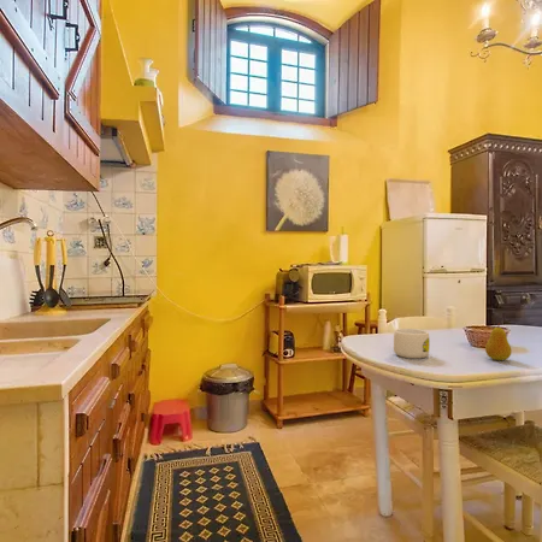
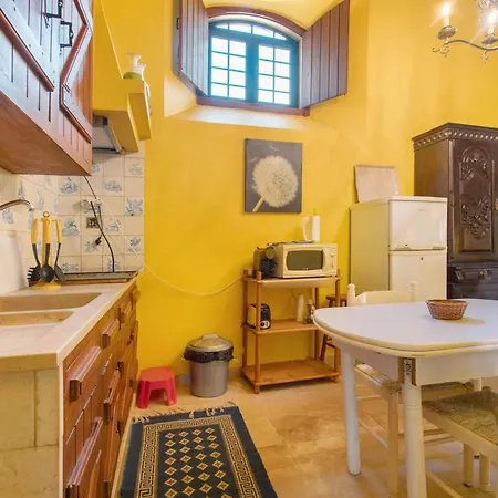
- mug [393,328,430,360]
- fruit [484,322,513,361]
